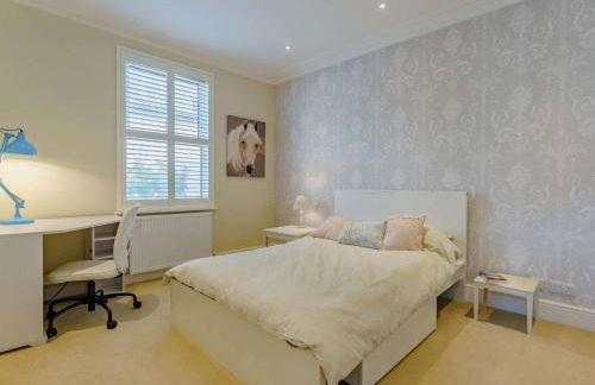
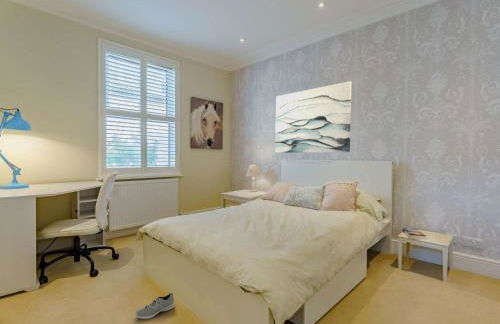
+ sneaker [135,292,176,320]
+ wall art [274,80,352,154]
